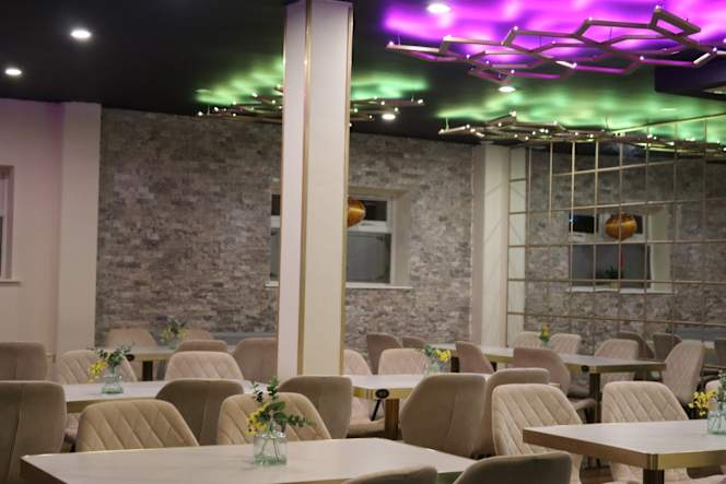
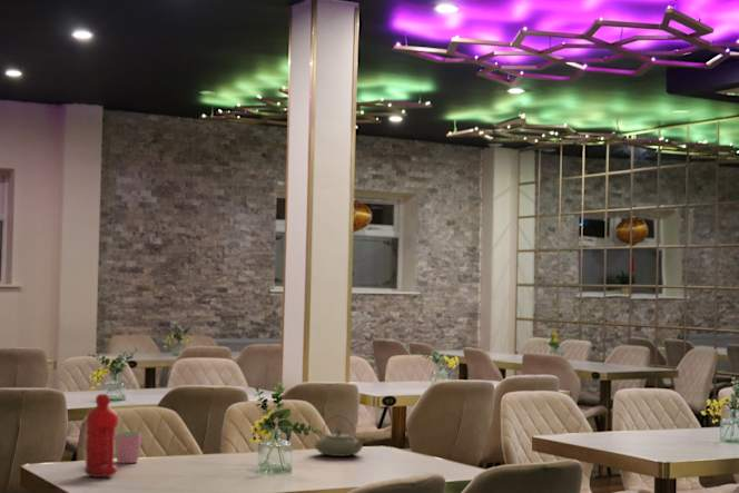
+ cup [114,431,142,464]
+ water bottle [83,393,119,479]
+ teapot [314,415,367,457]
